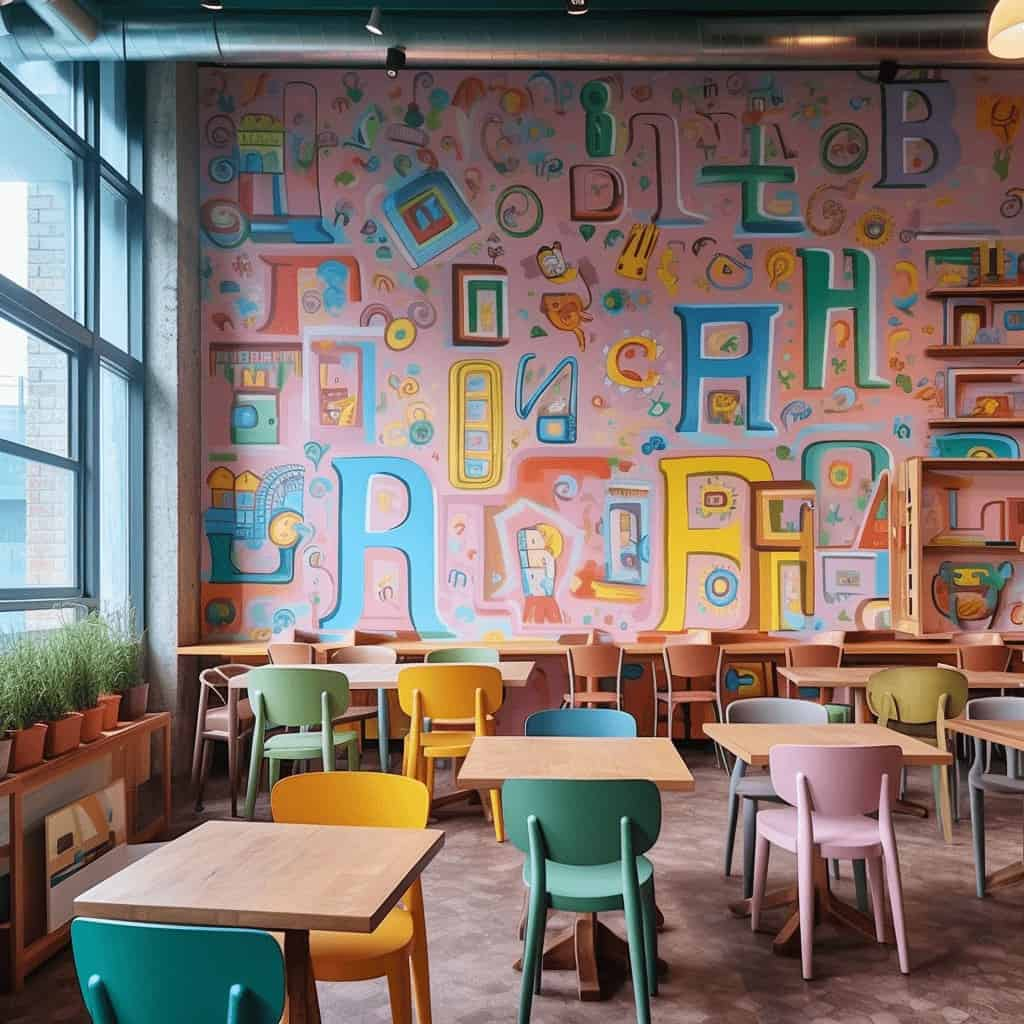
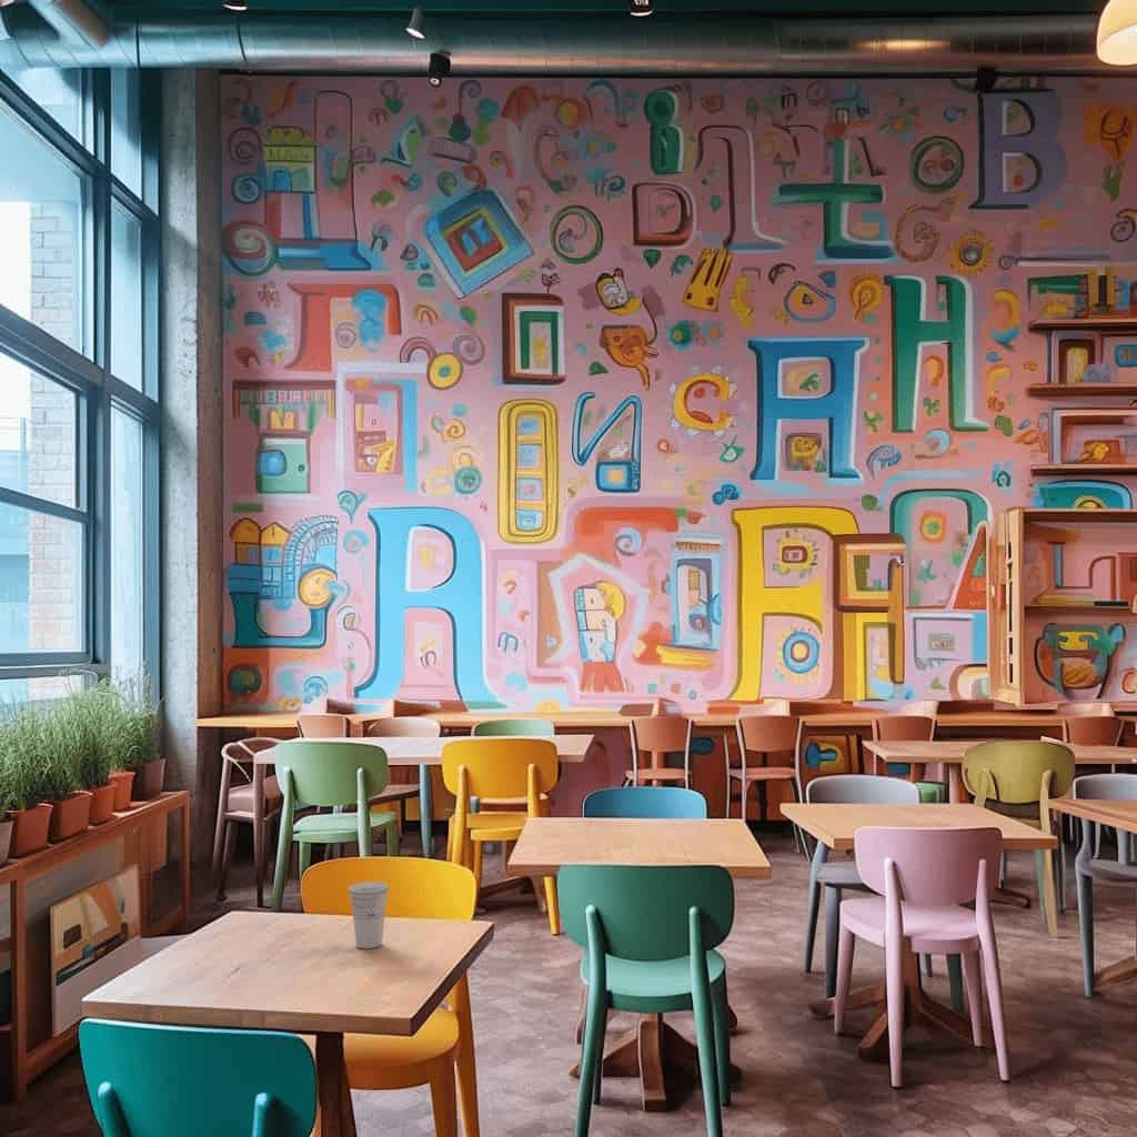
+ cup [346,881,390,949]
